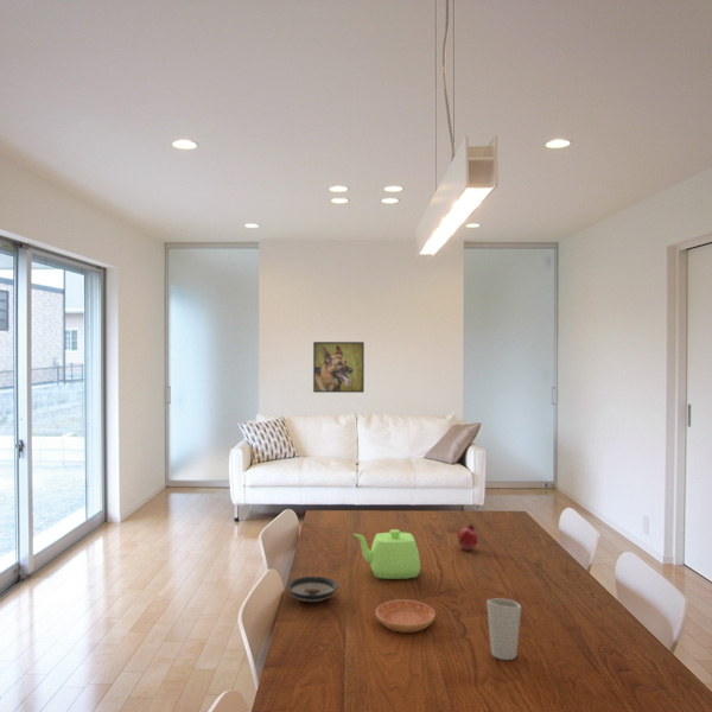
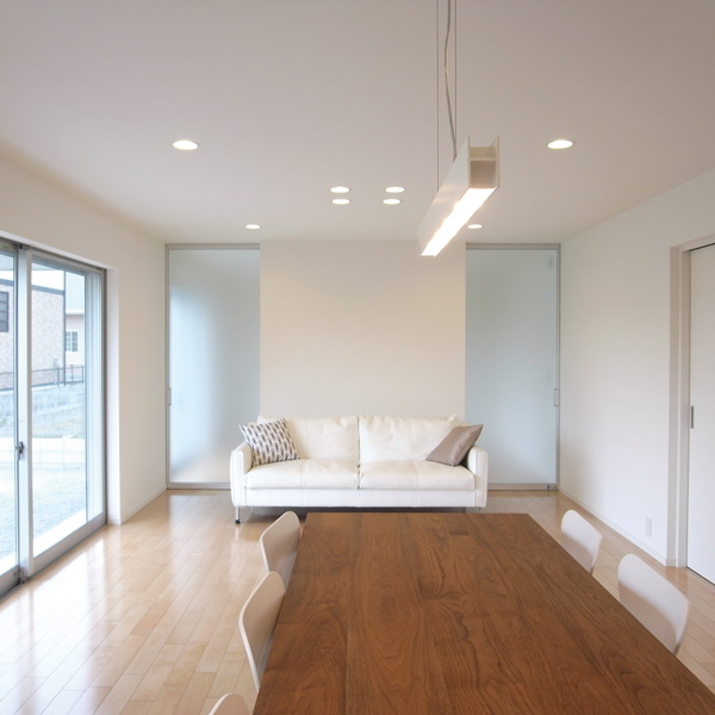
- saucer [286,576,339,603]
- fruit [454,523,479,551]
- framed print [312,341,365,394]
- cup [485,597,522,661]
- saucer [375,598,437,634]
- teapot [352,528,421,580]
